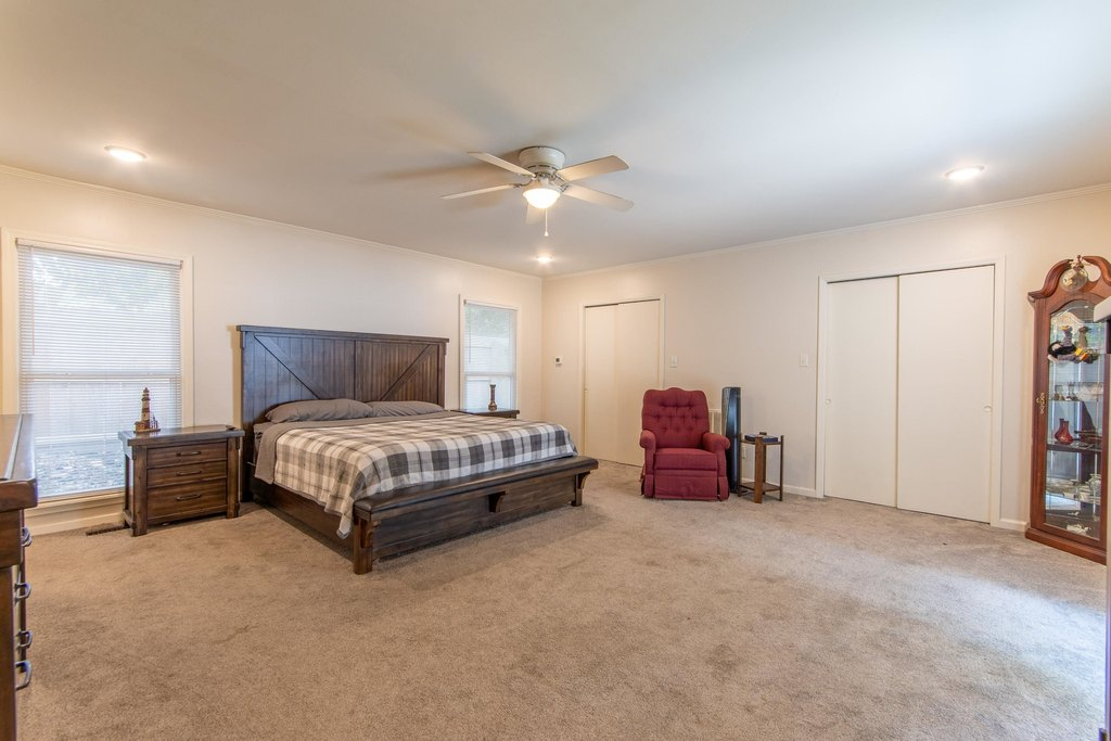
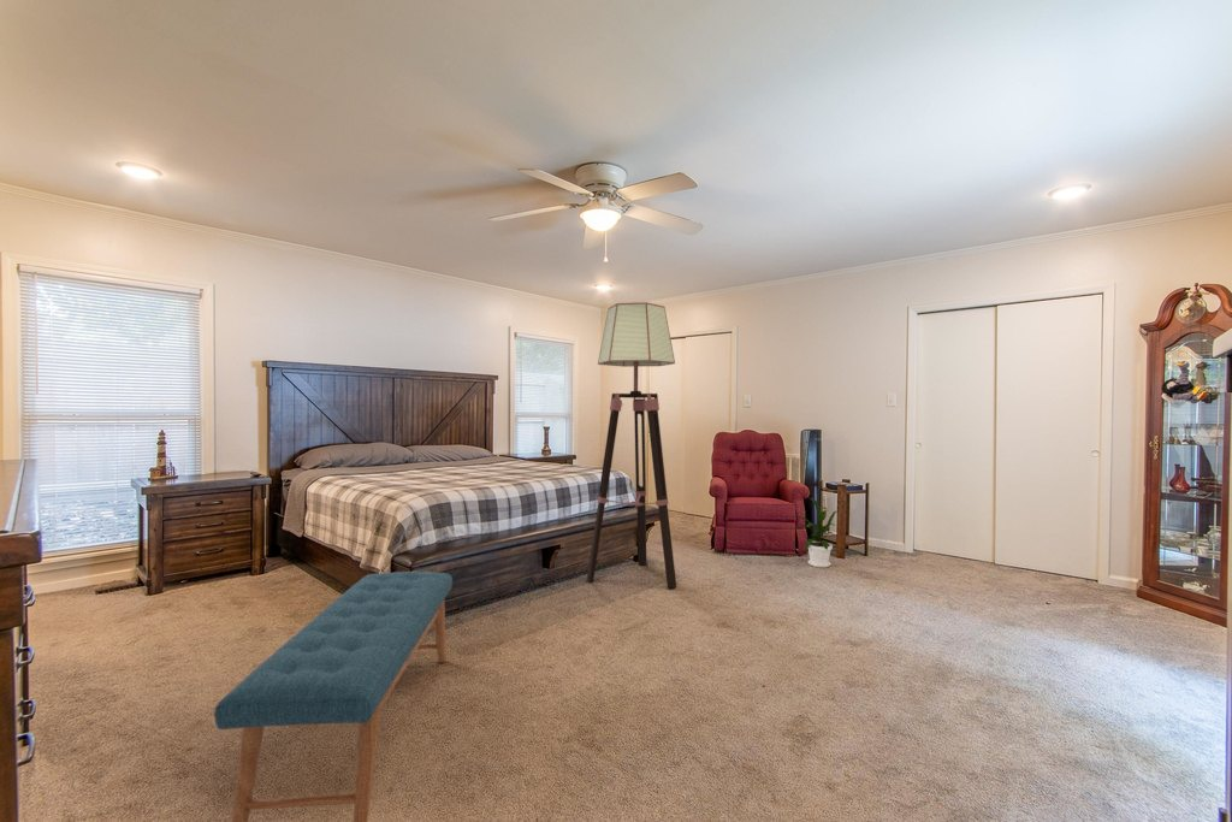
+ floor lamp [586,301,677,590]
+ bench [213,570,454,822]
+ house plant [787,497,840,569]
